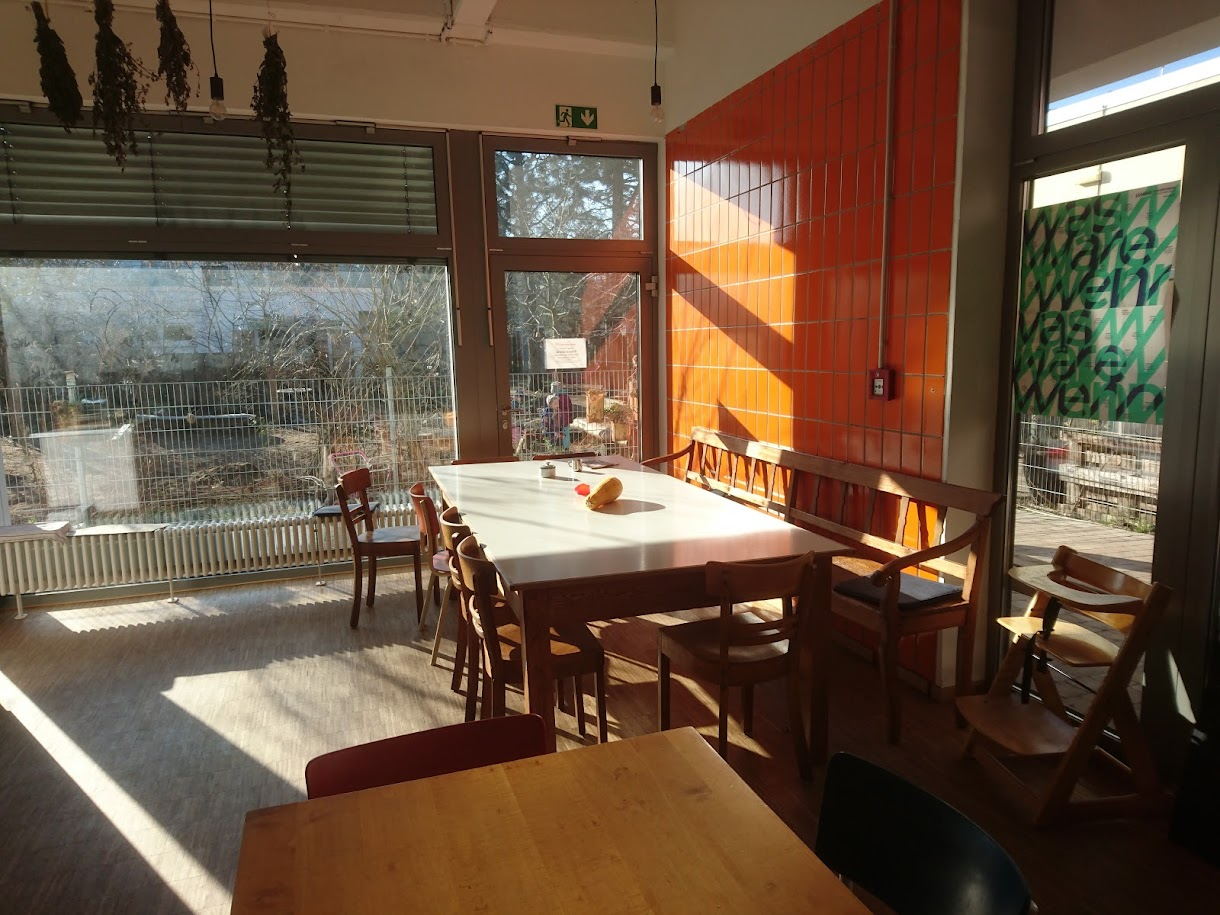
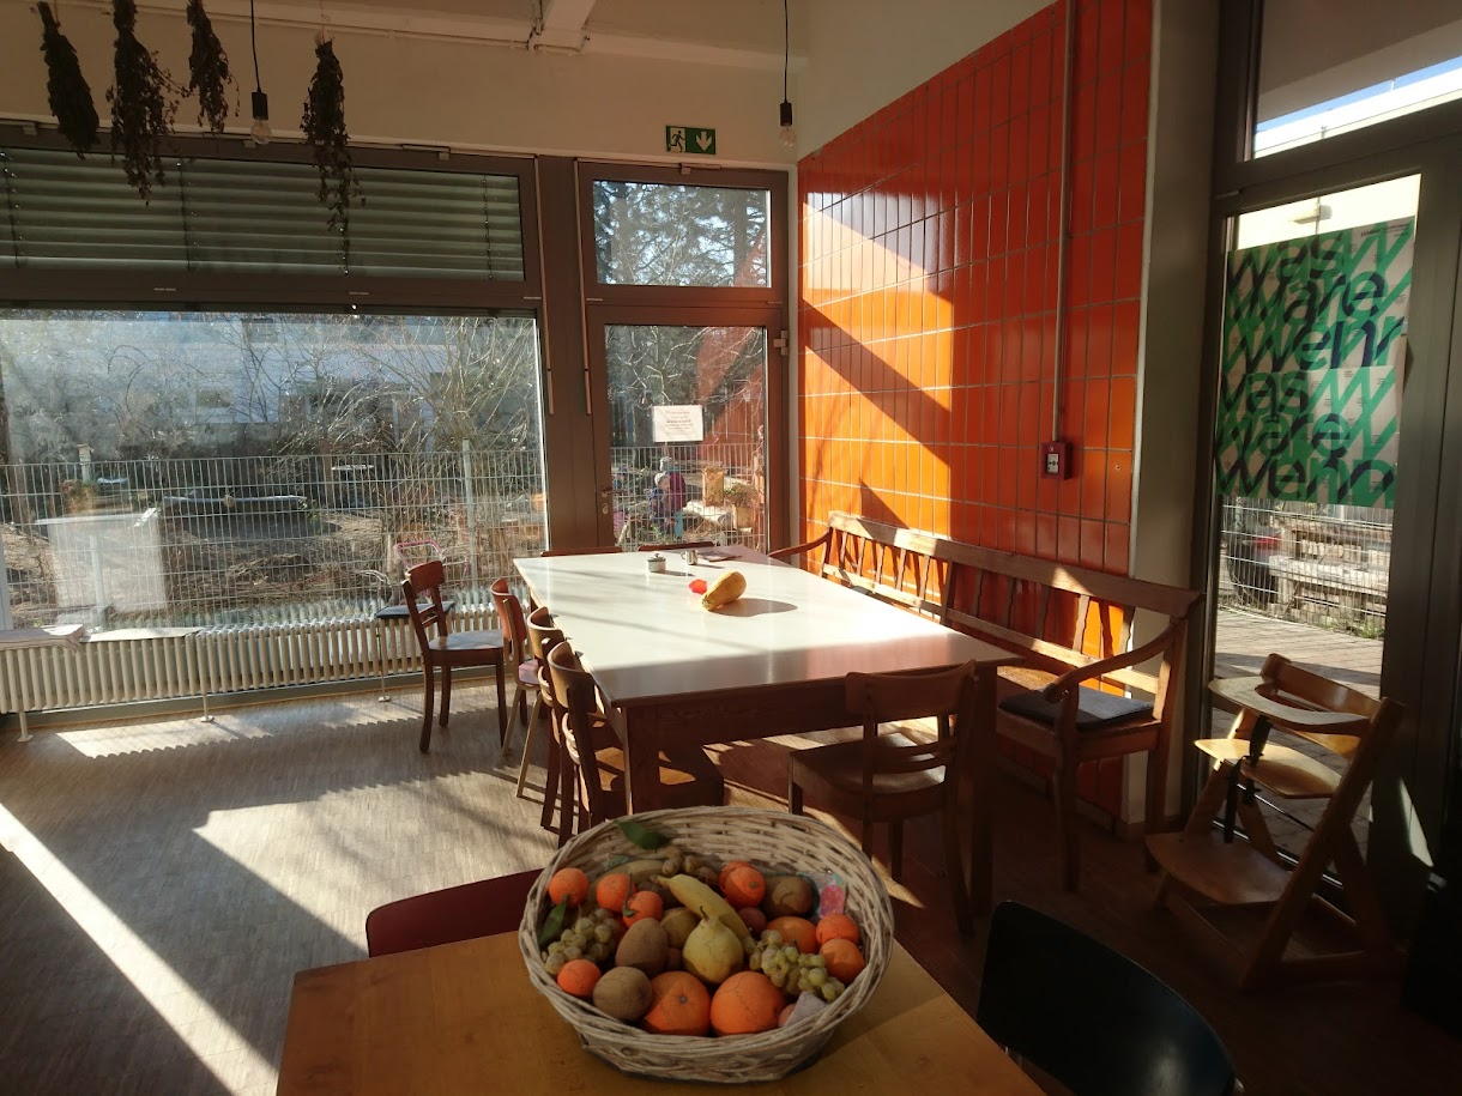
+ fruit basket [518,805,895,1086]
